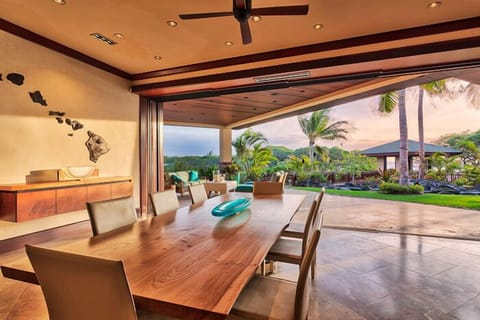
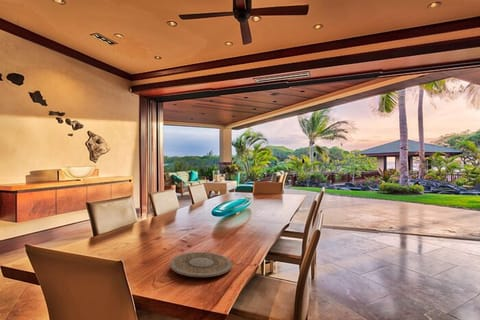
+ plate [169,251,233,278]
